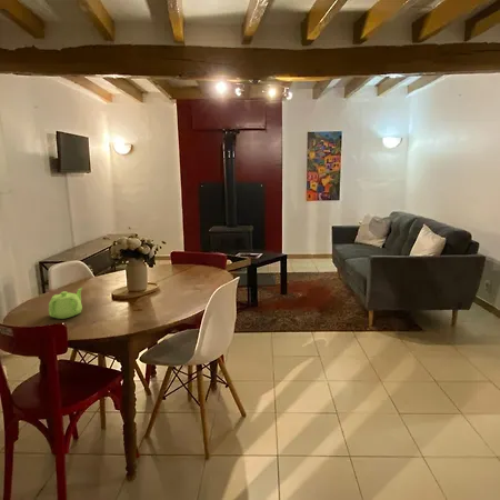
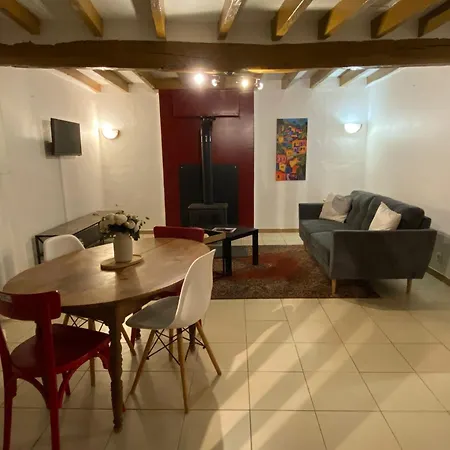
- teapot [48,287,83,320]
